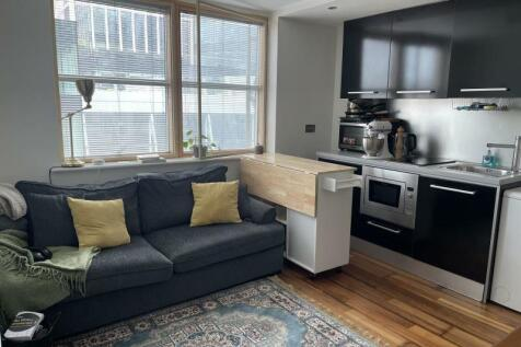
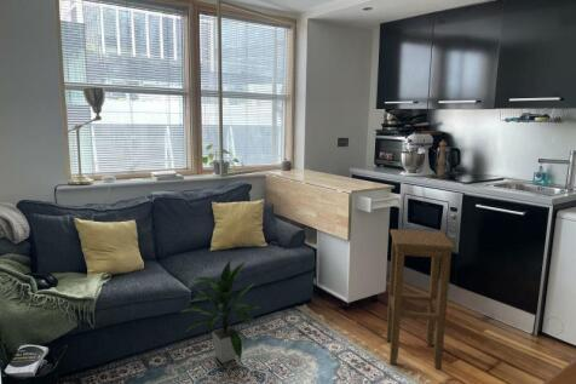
+ stool [385,228,456,371]
+ indoor plant [178,259,261,365]
